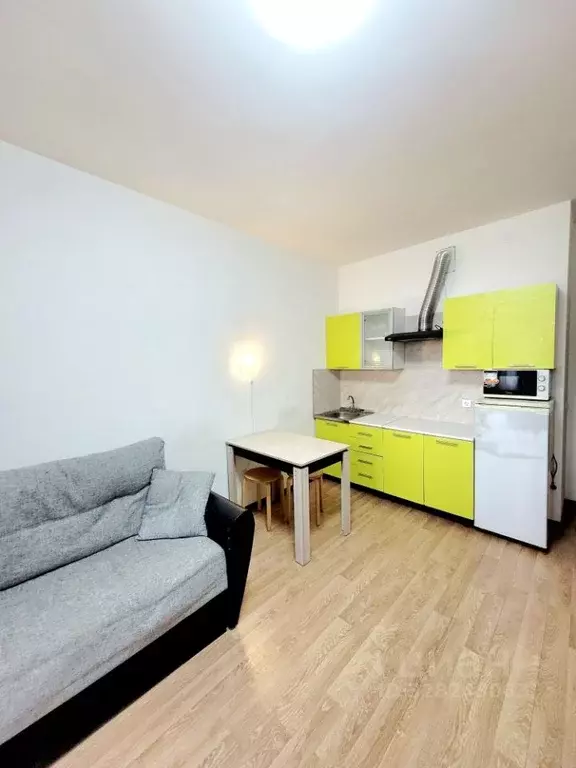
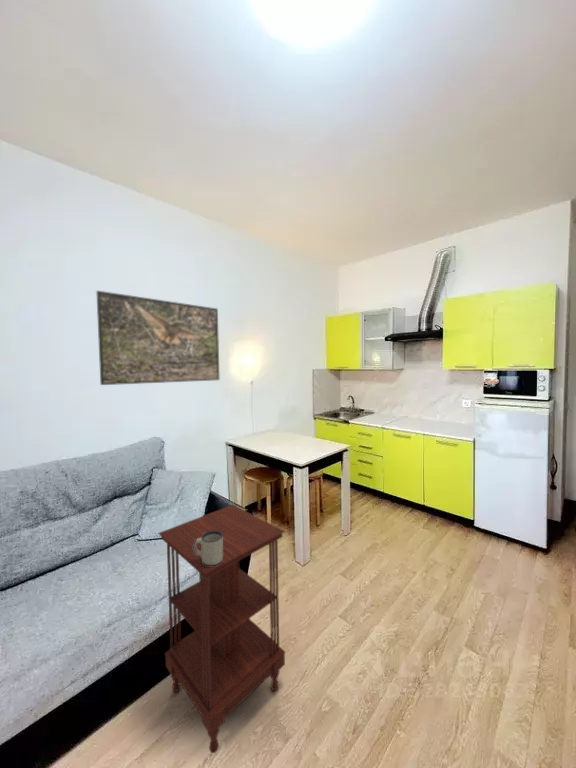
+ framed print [95,290,221,386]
+ mug [193,531,223,566]
+ side table [158,504,286,754]
